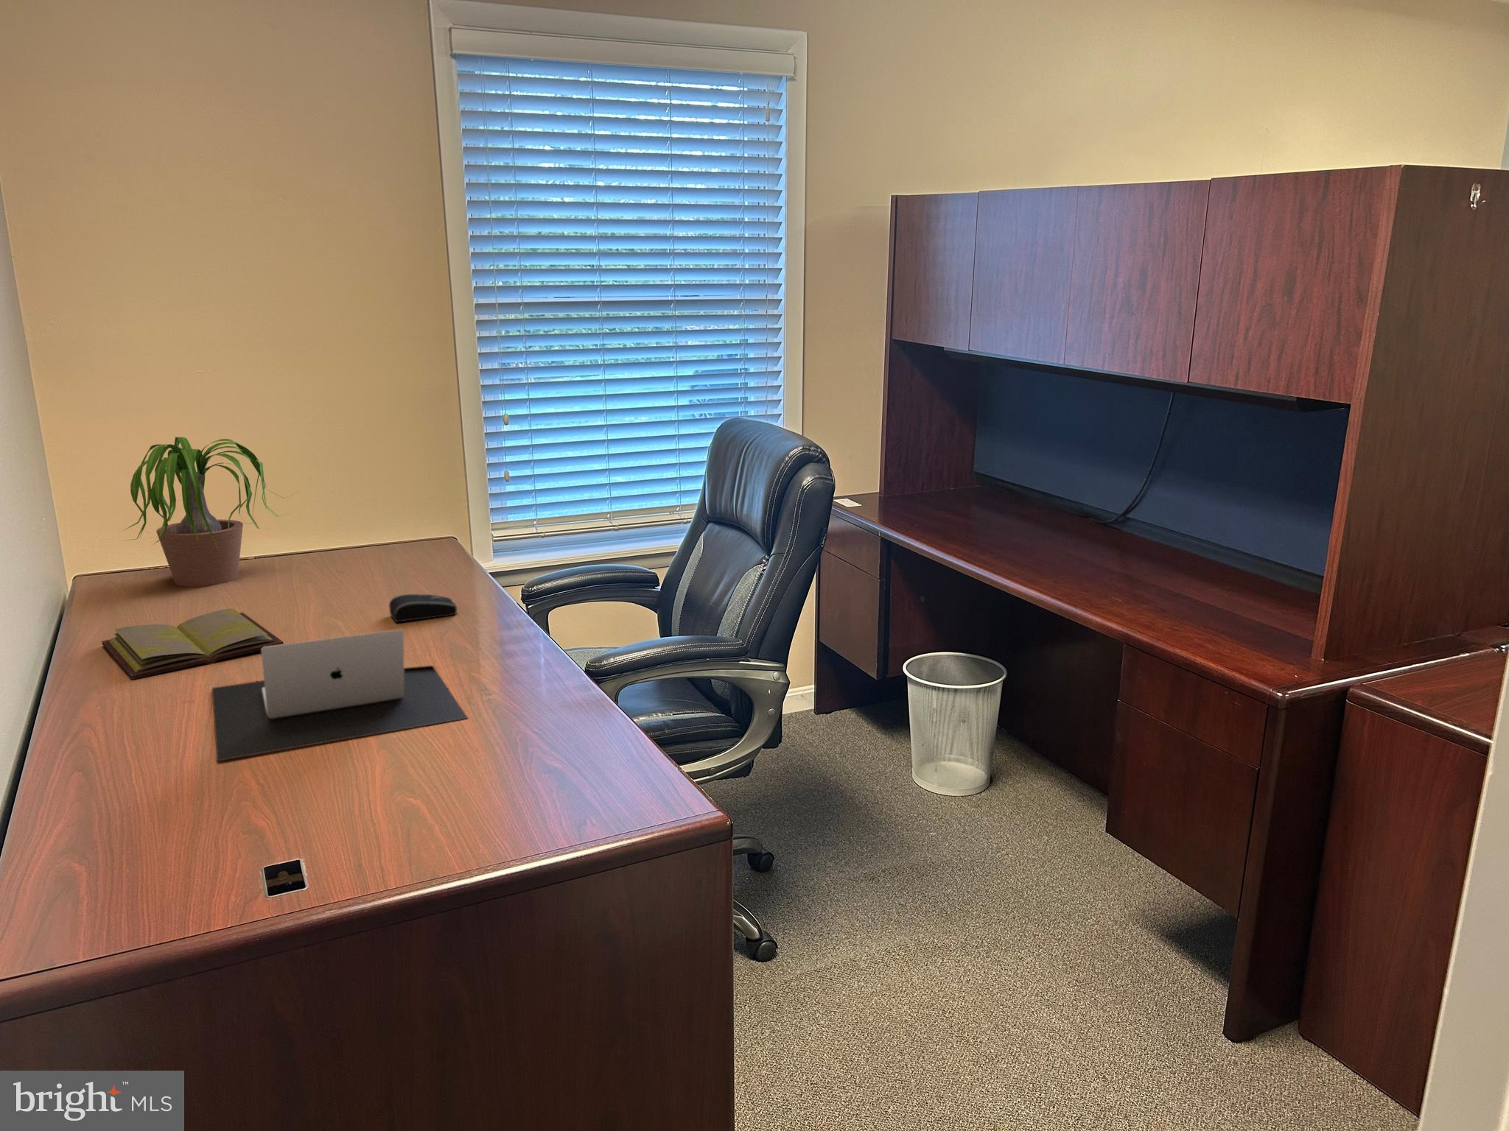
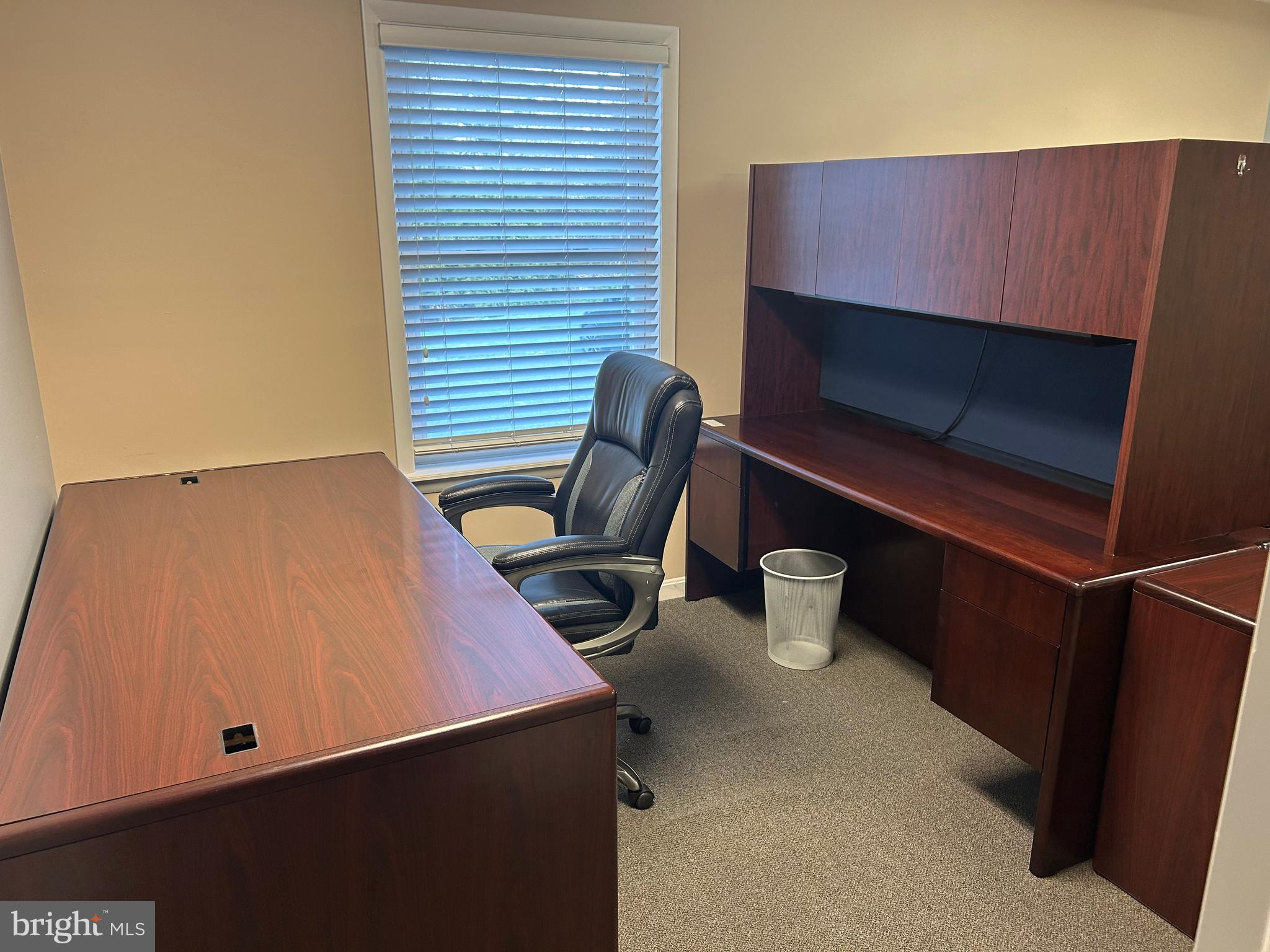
- diary [101,607,284,681]
- computer mouse [389,594,457,623]
- laptop [211,628,468,762]
- potted plant [121,437,299,587]
